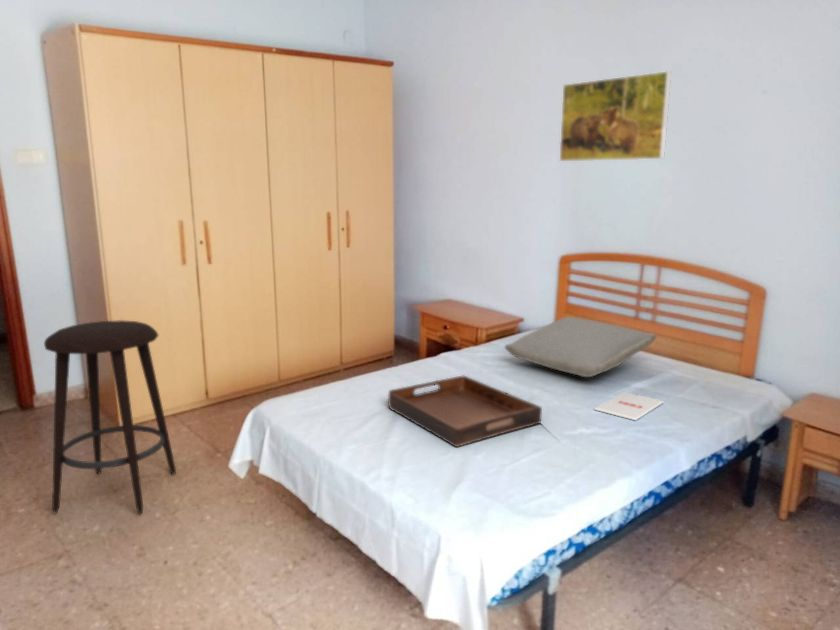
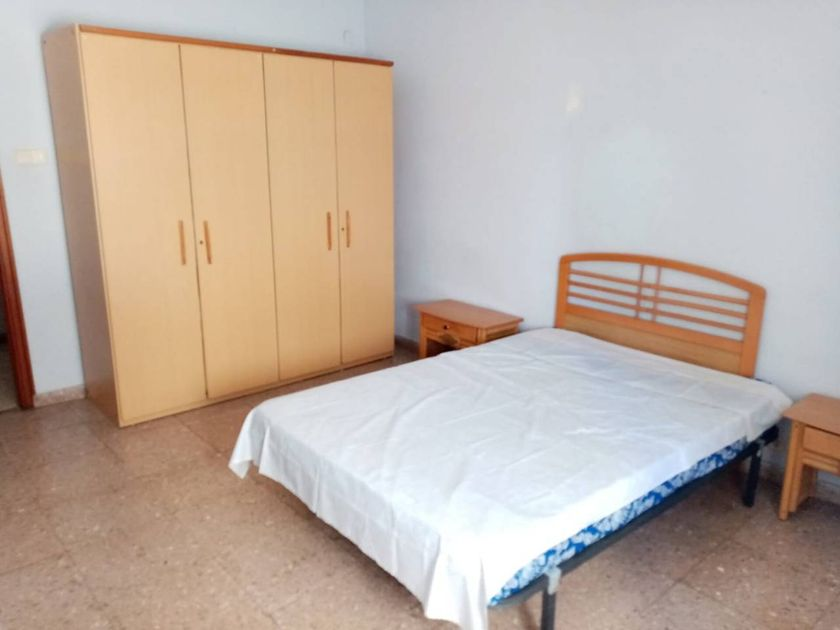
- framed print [559,70,672,162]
- pillow [504,316,657,378]
- stool [43,319,177,515]
- serving tray [387,375,543,448]
- magazine [593,391,665,421]
